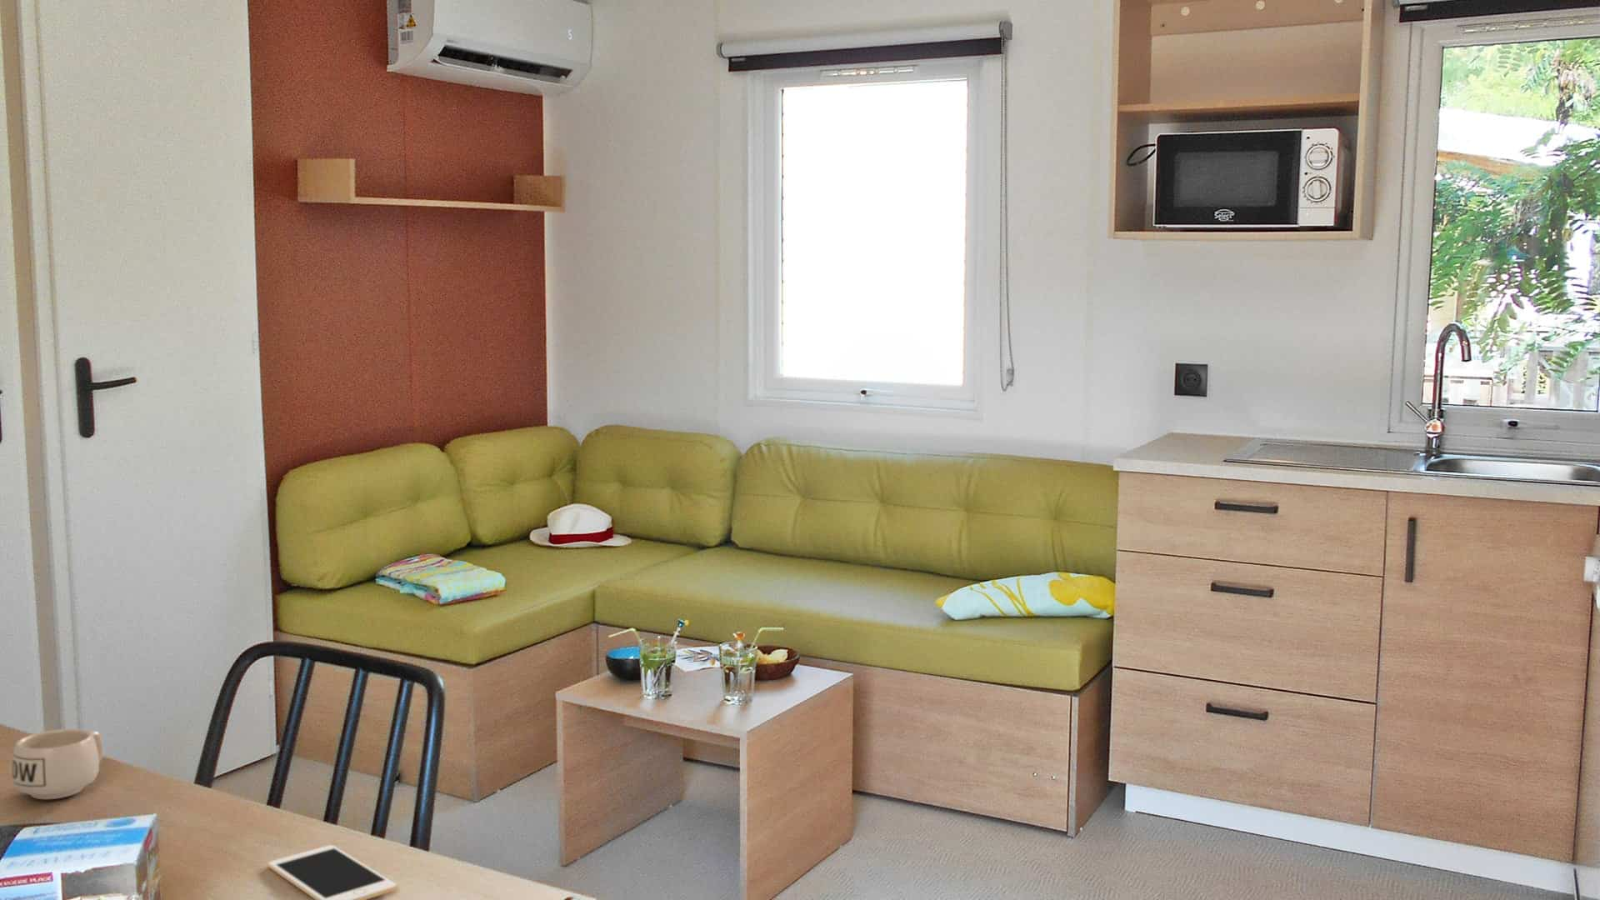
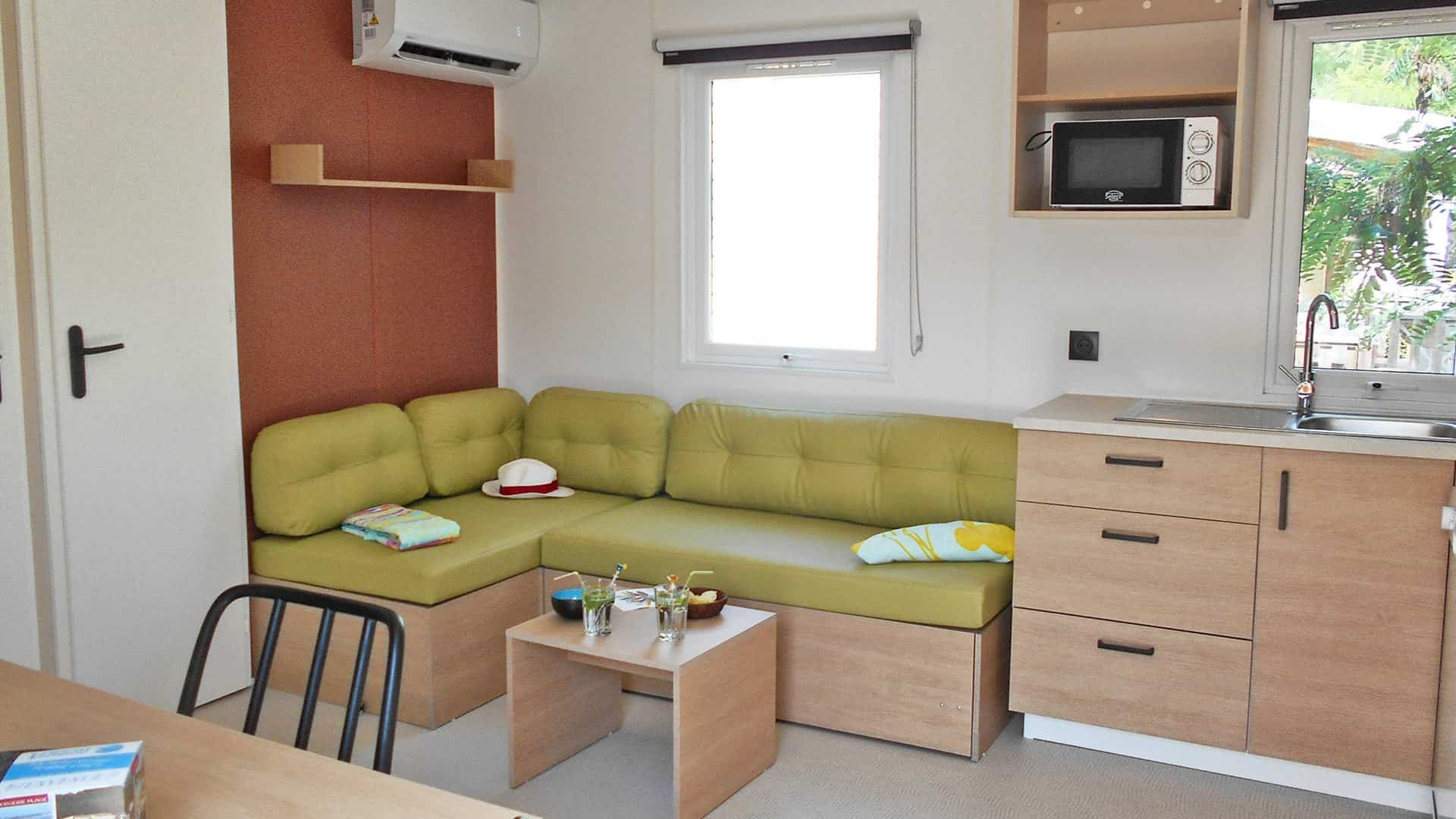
- cell phone [267,844,398,900]
- mug [11,729,104,800]
